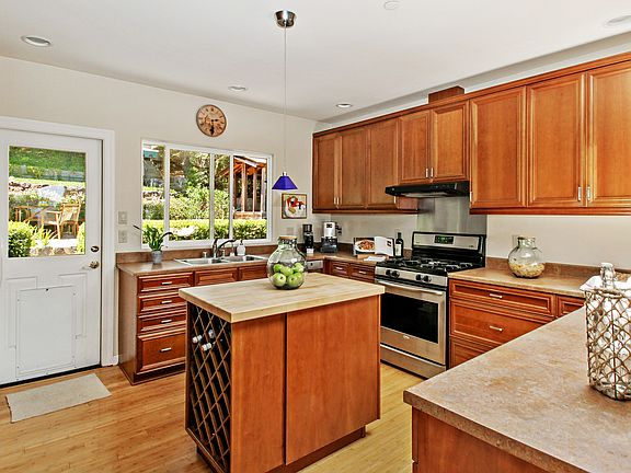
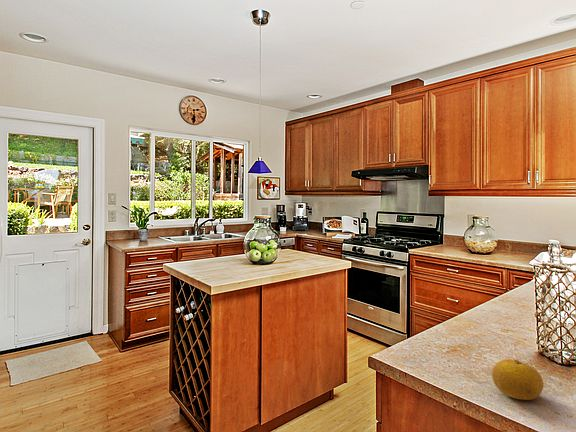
+ fruit [491,358,544,401]
